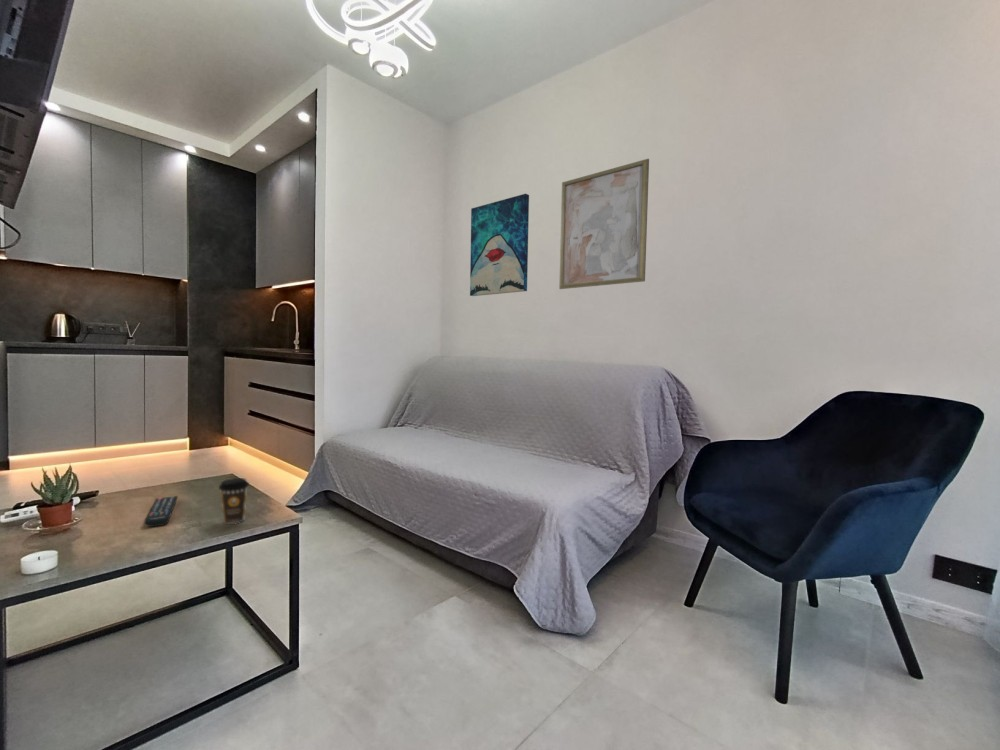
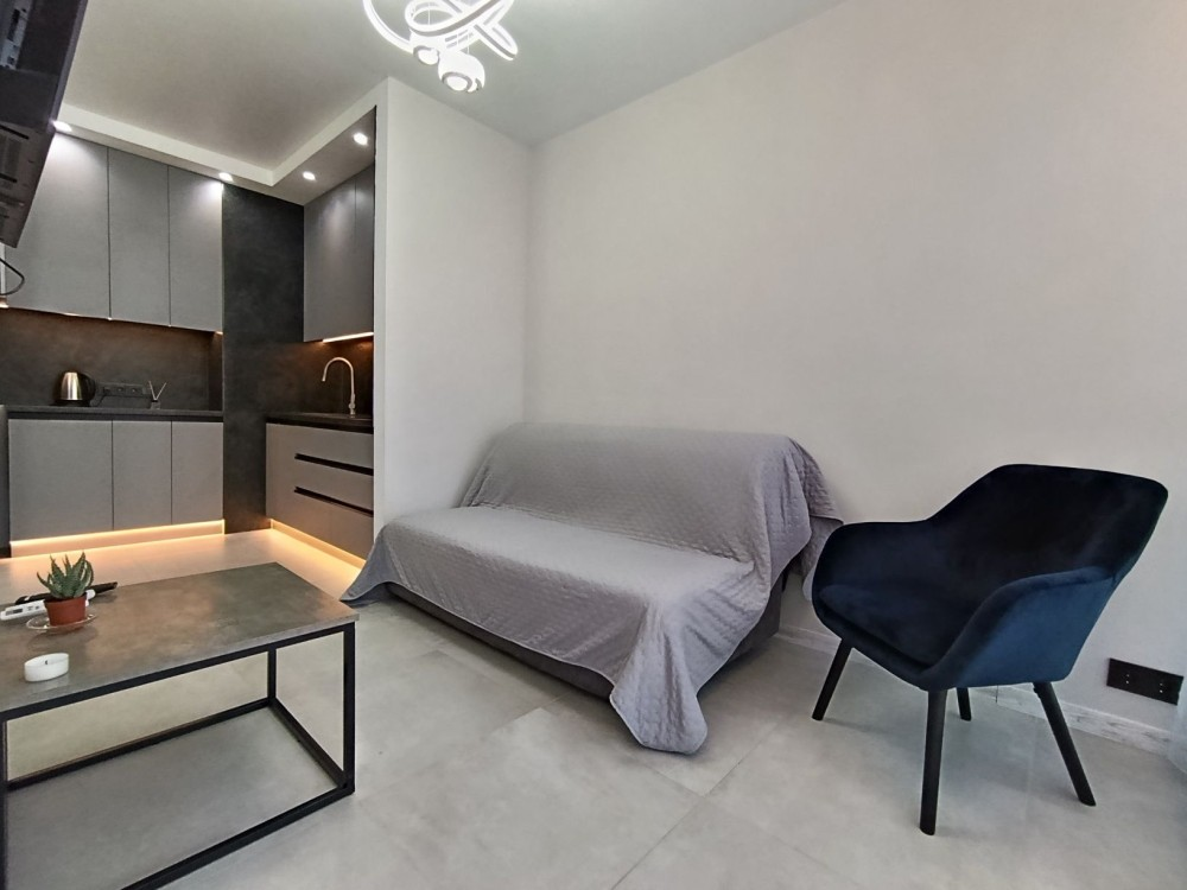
- wall art [558,158,650,290]
- remote control [143,495,179,528]
- coffee cup [218,477,250,525]
- wall art [469,193,530,297]
